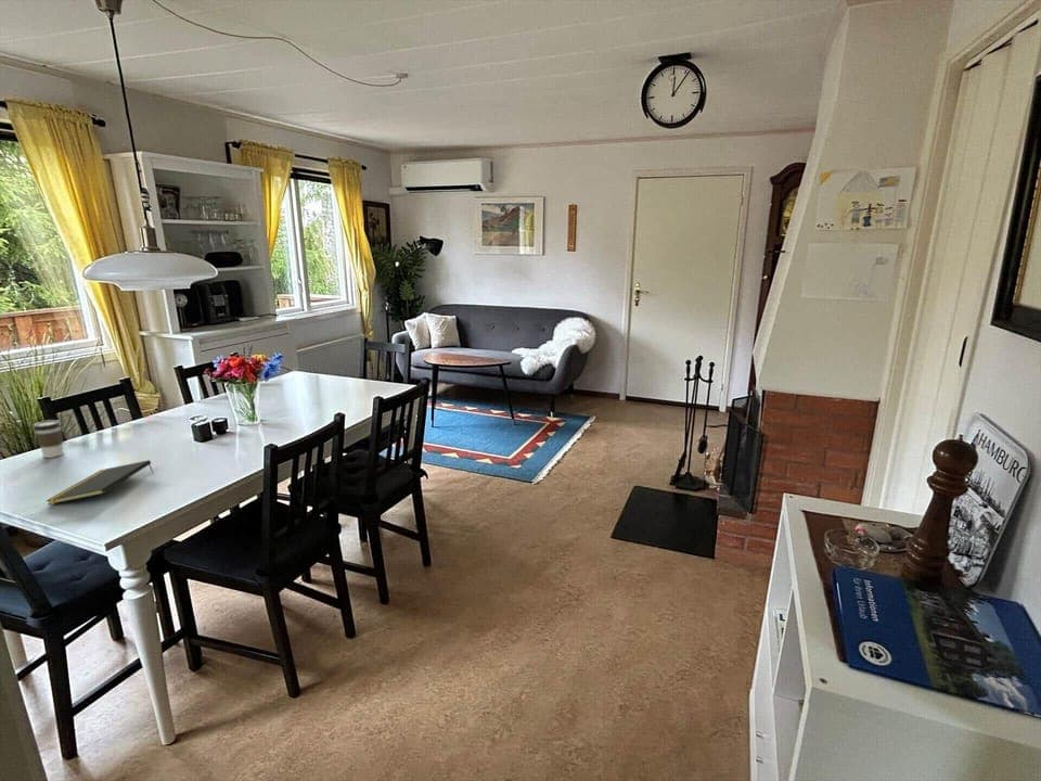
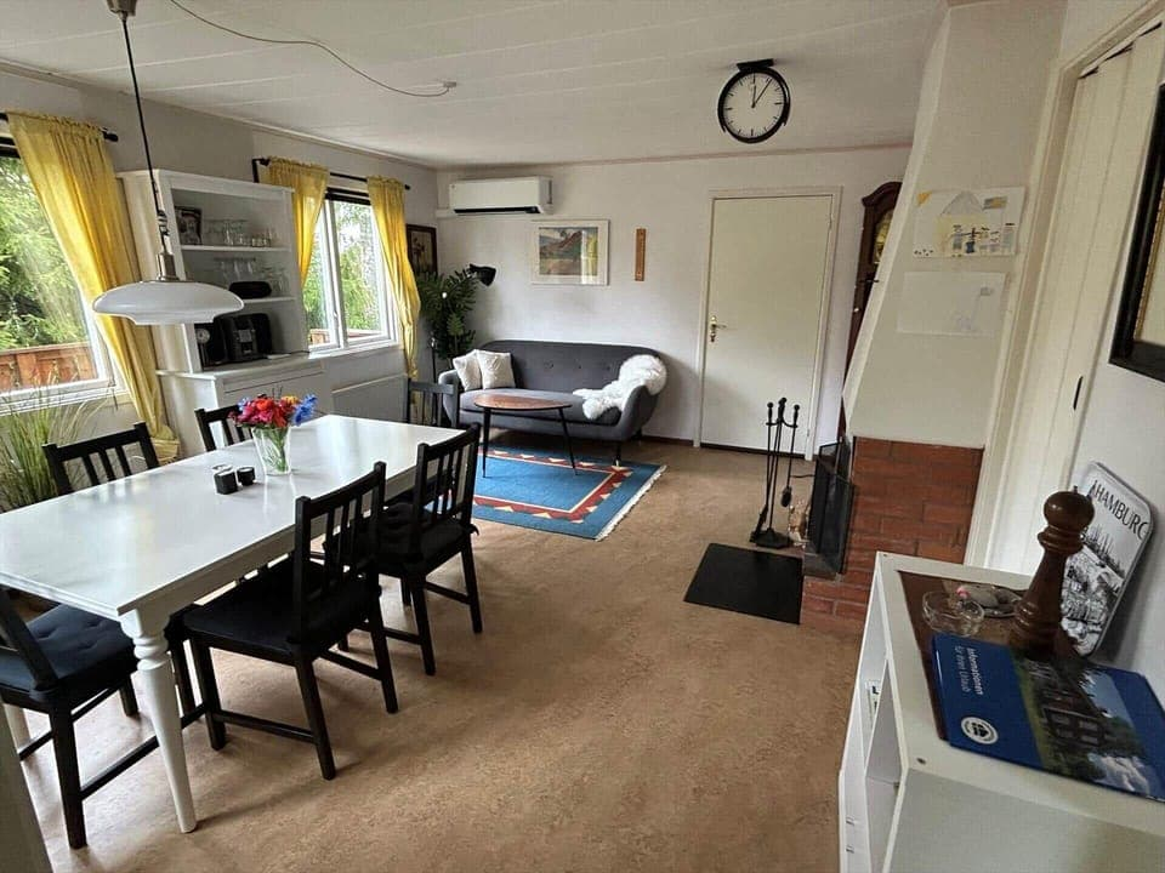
- notepad [46,459,154,505]
- coffee cup [33,419,65,459]
